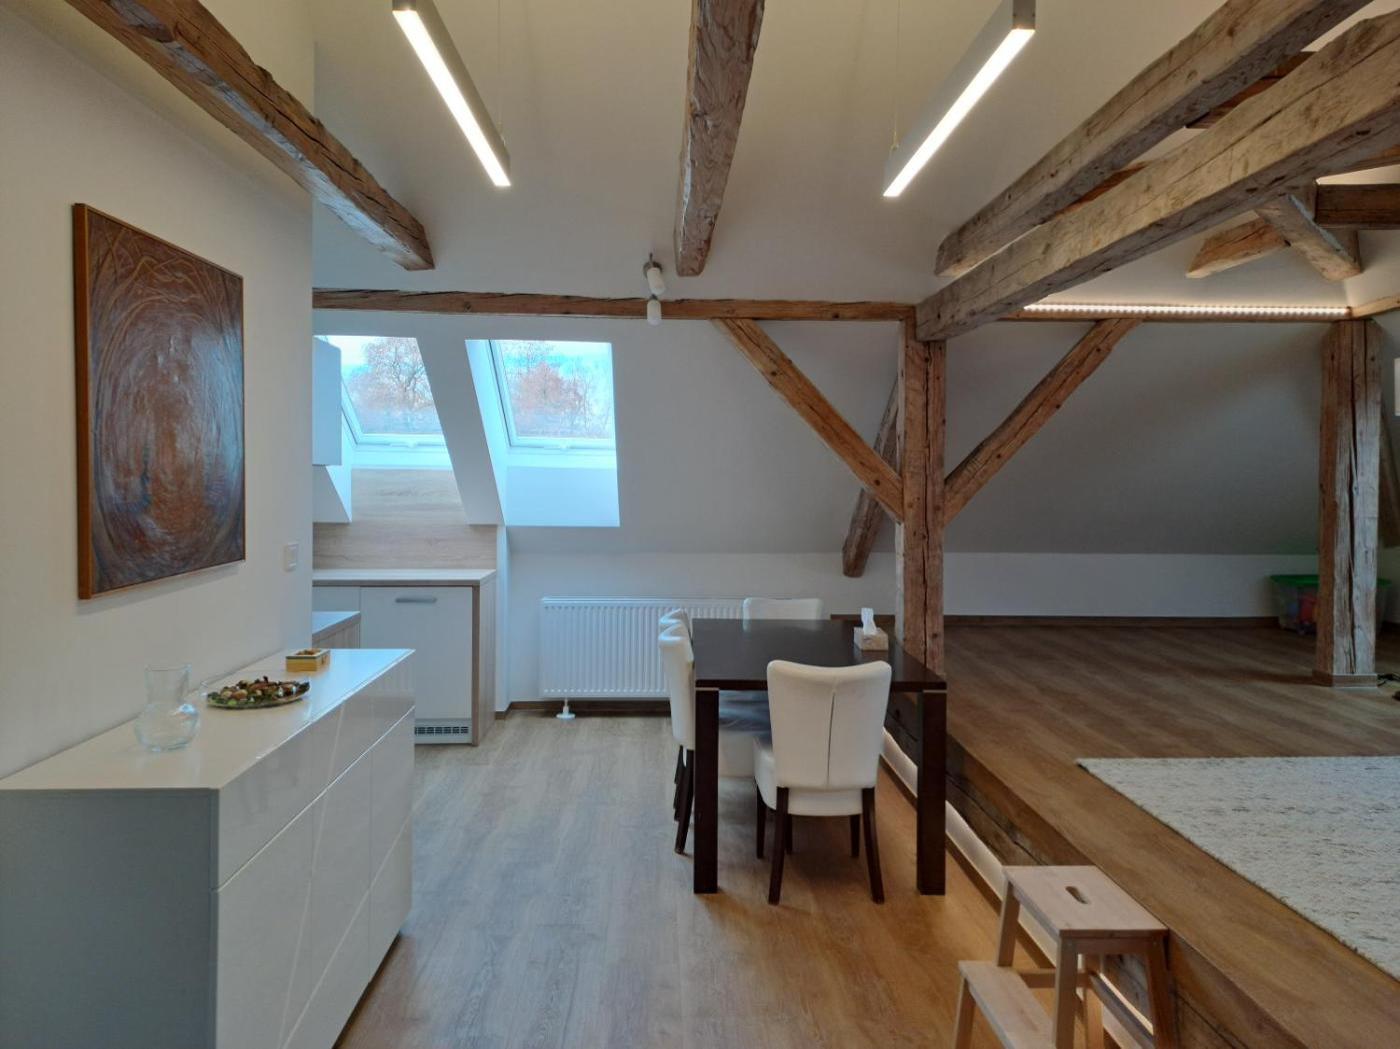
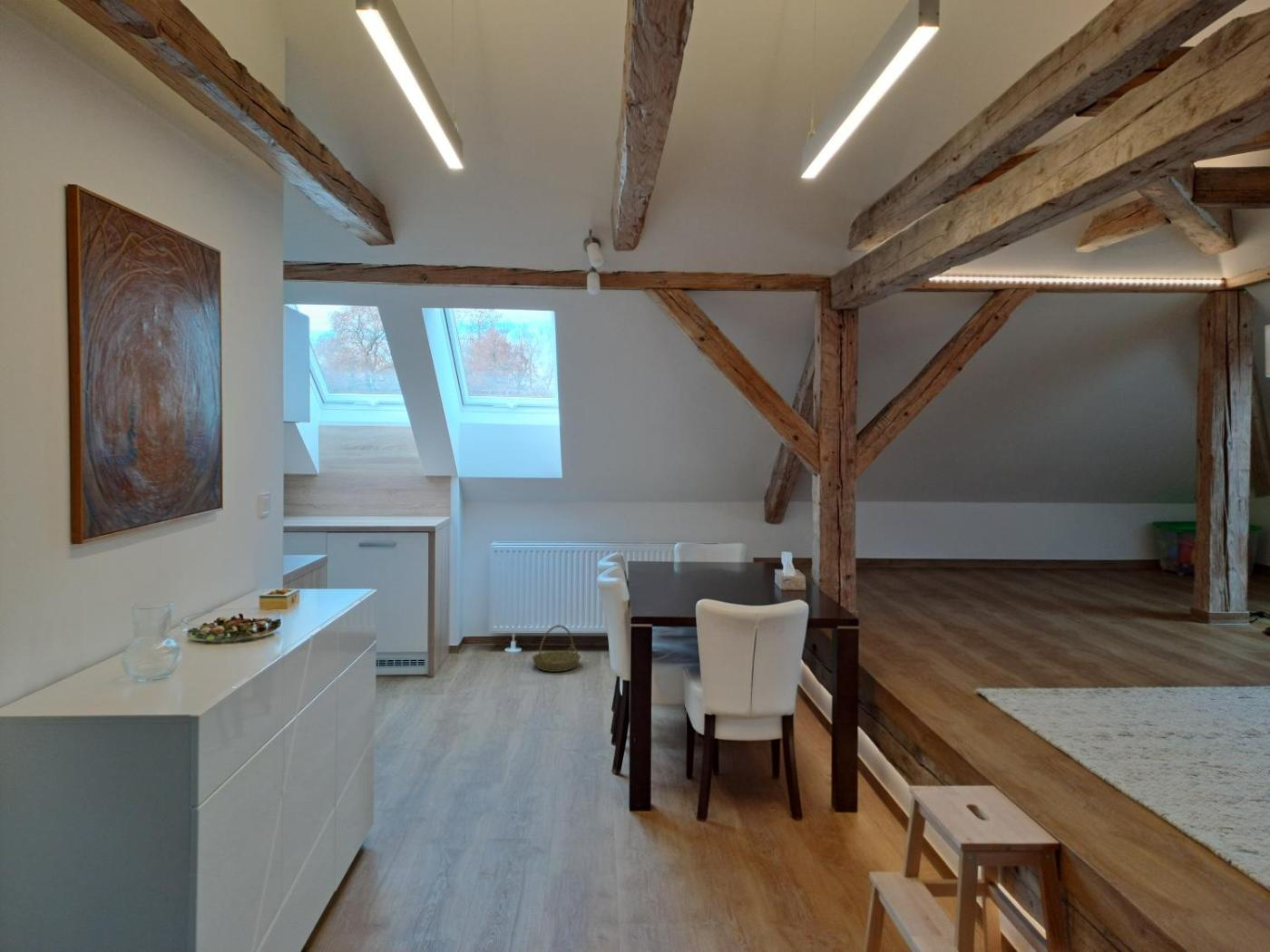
+ basket [532,624,581,673]
